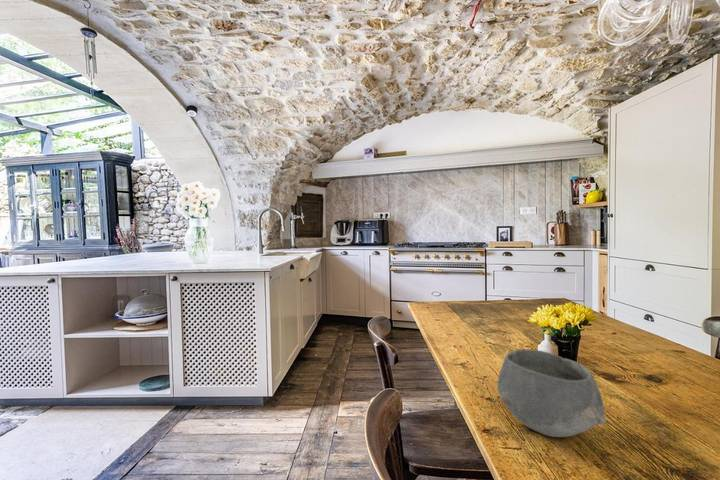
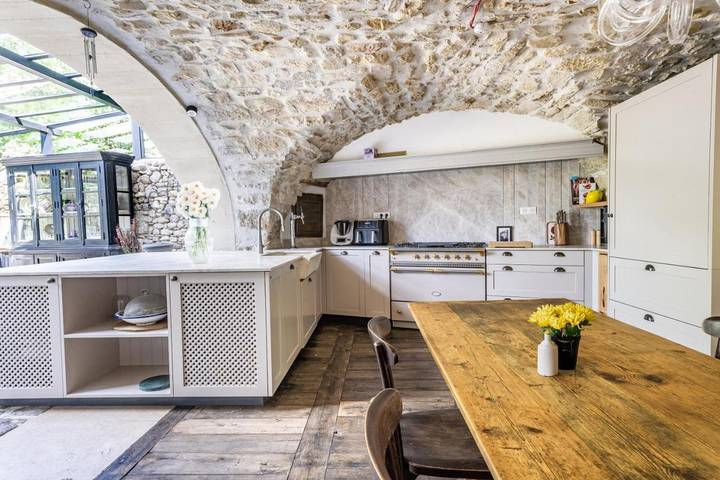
- bowl [497,349,607,438]
